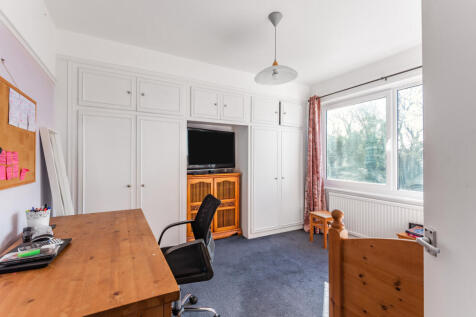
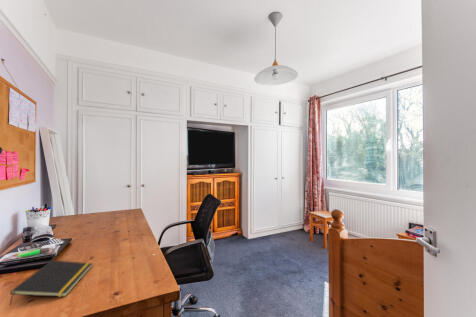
+ notepad [9,259,93,306]
